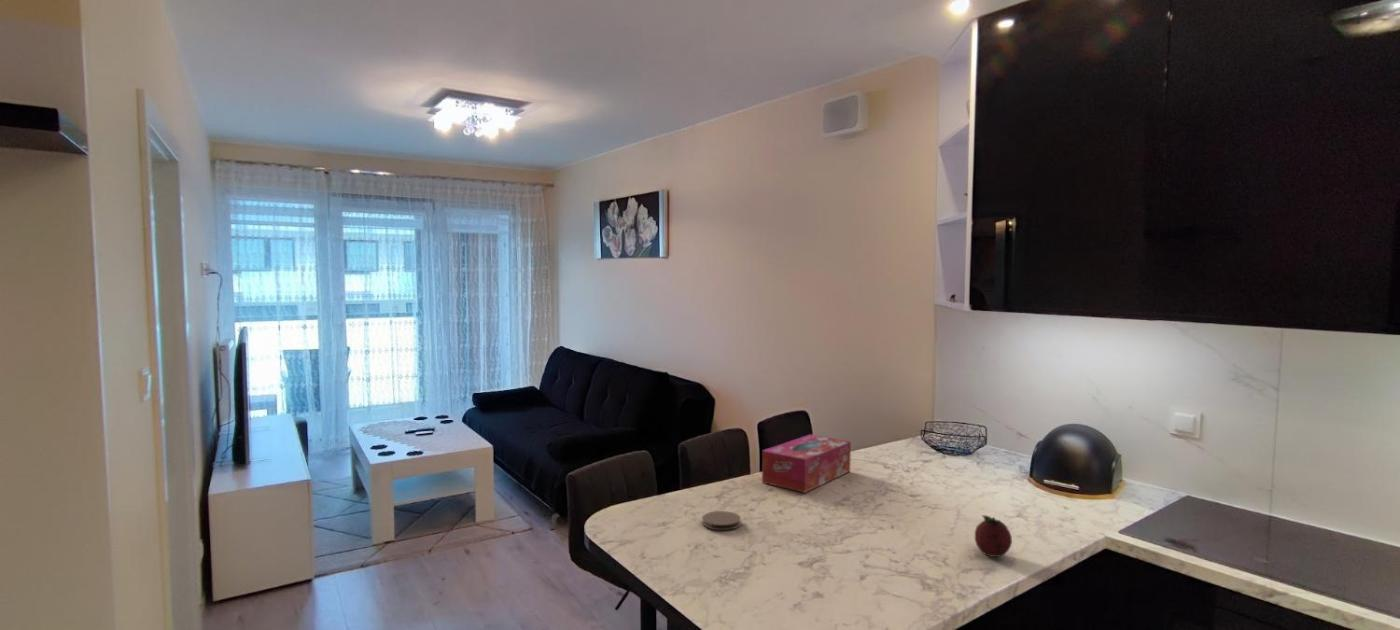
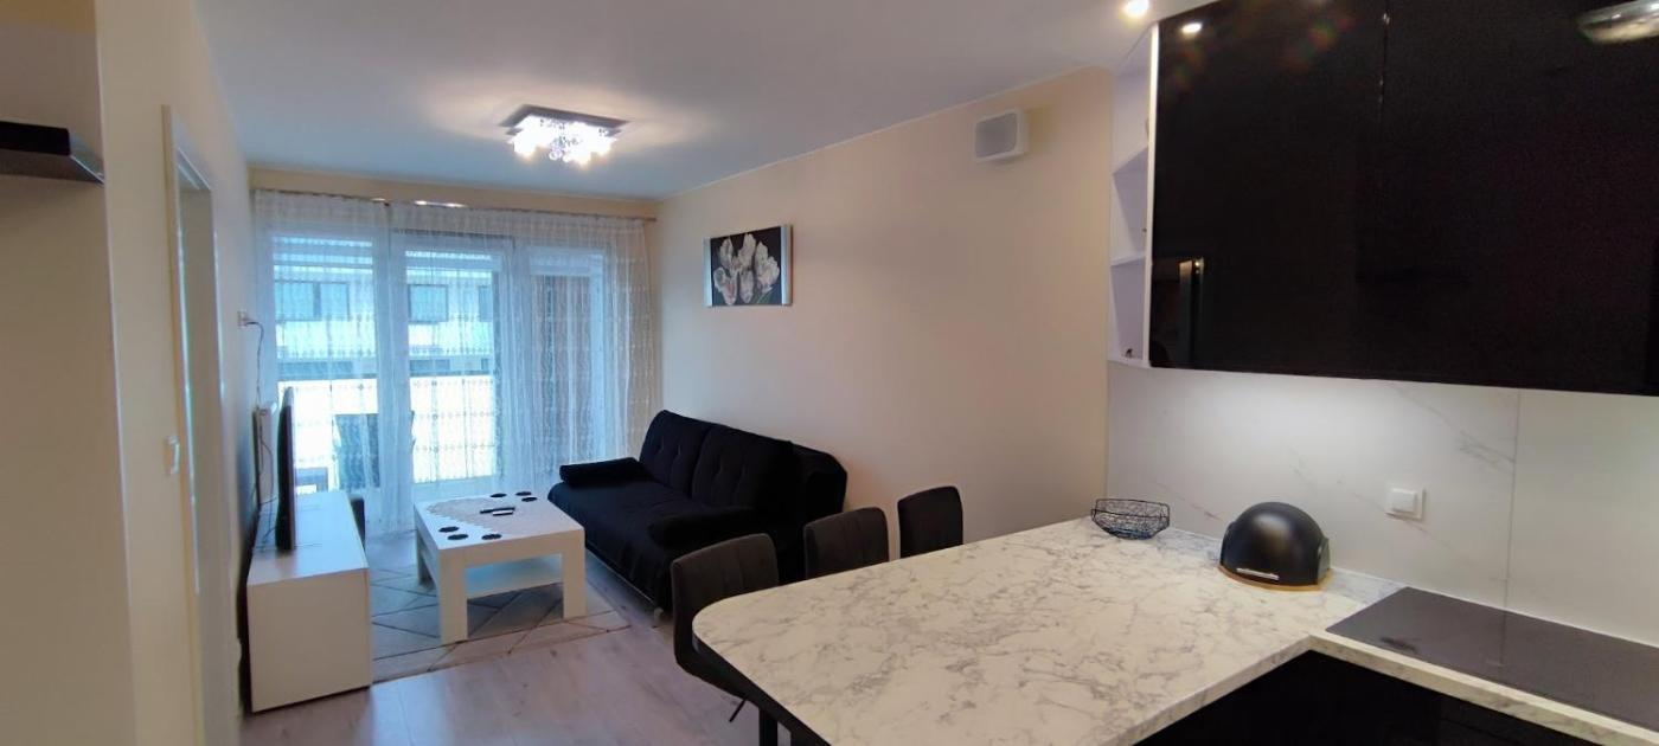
- tissue box [761,433,852,494]
- fruit [974,514,1013,558]
- coaster [701,510,742,531]
